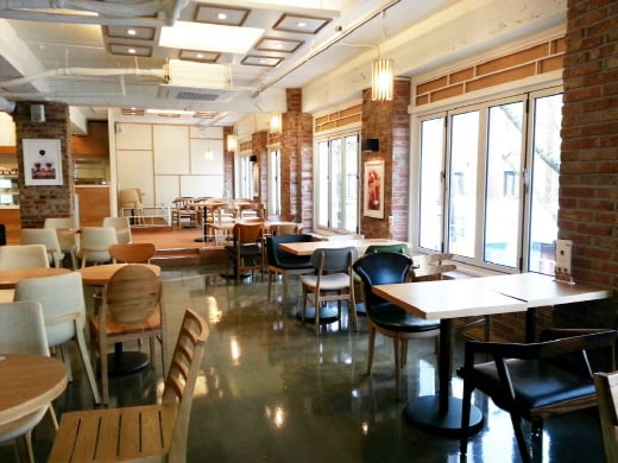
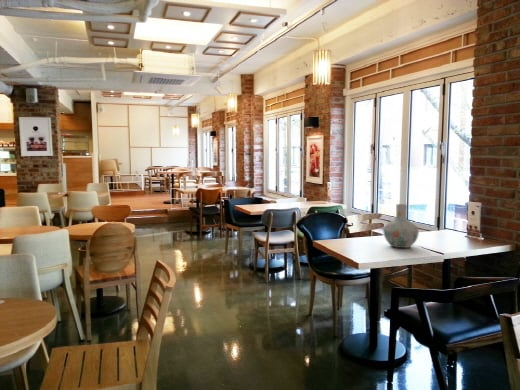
+ vase [382,203,420,249]
